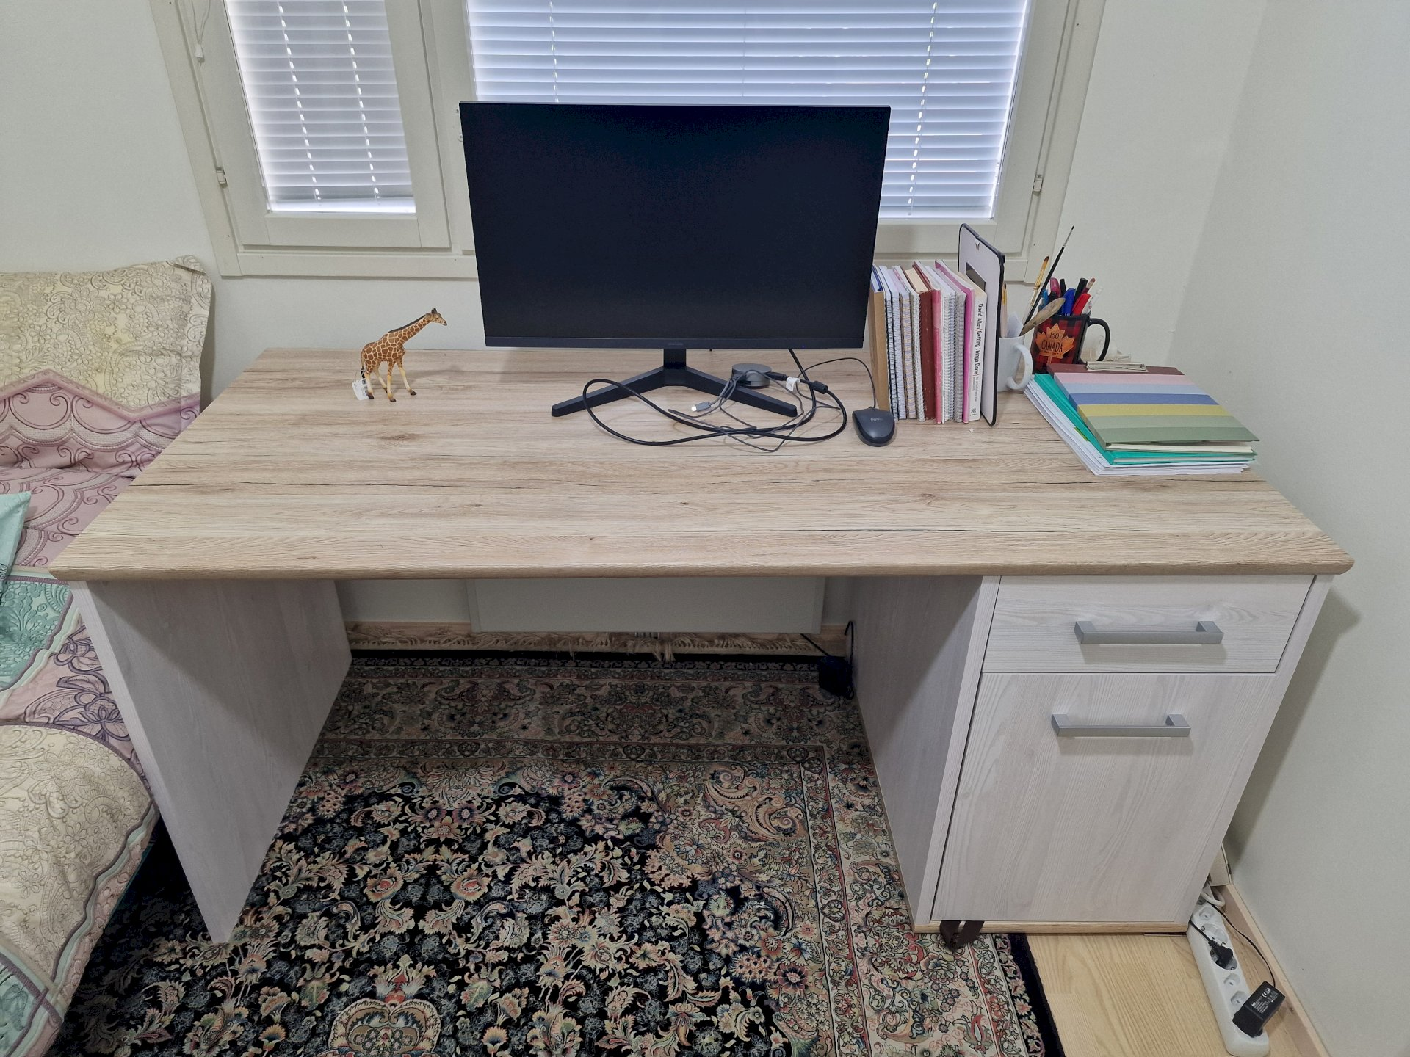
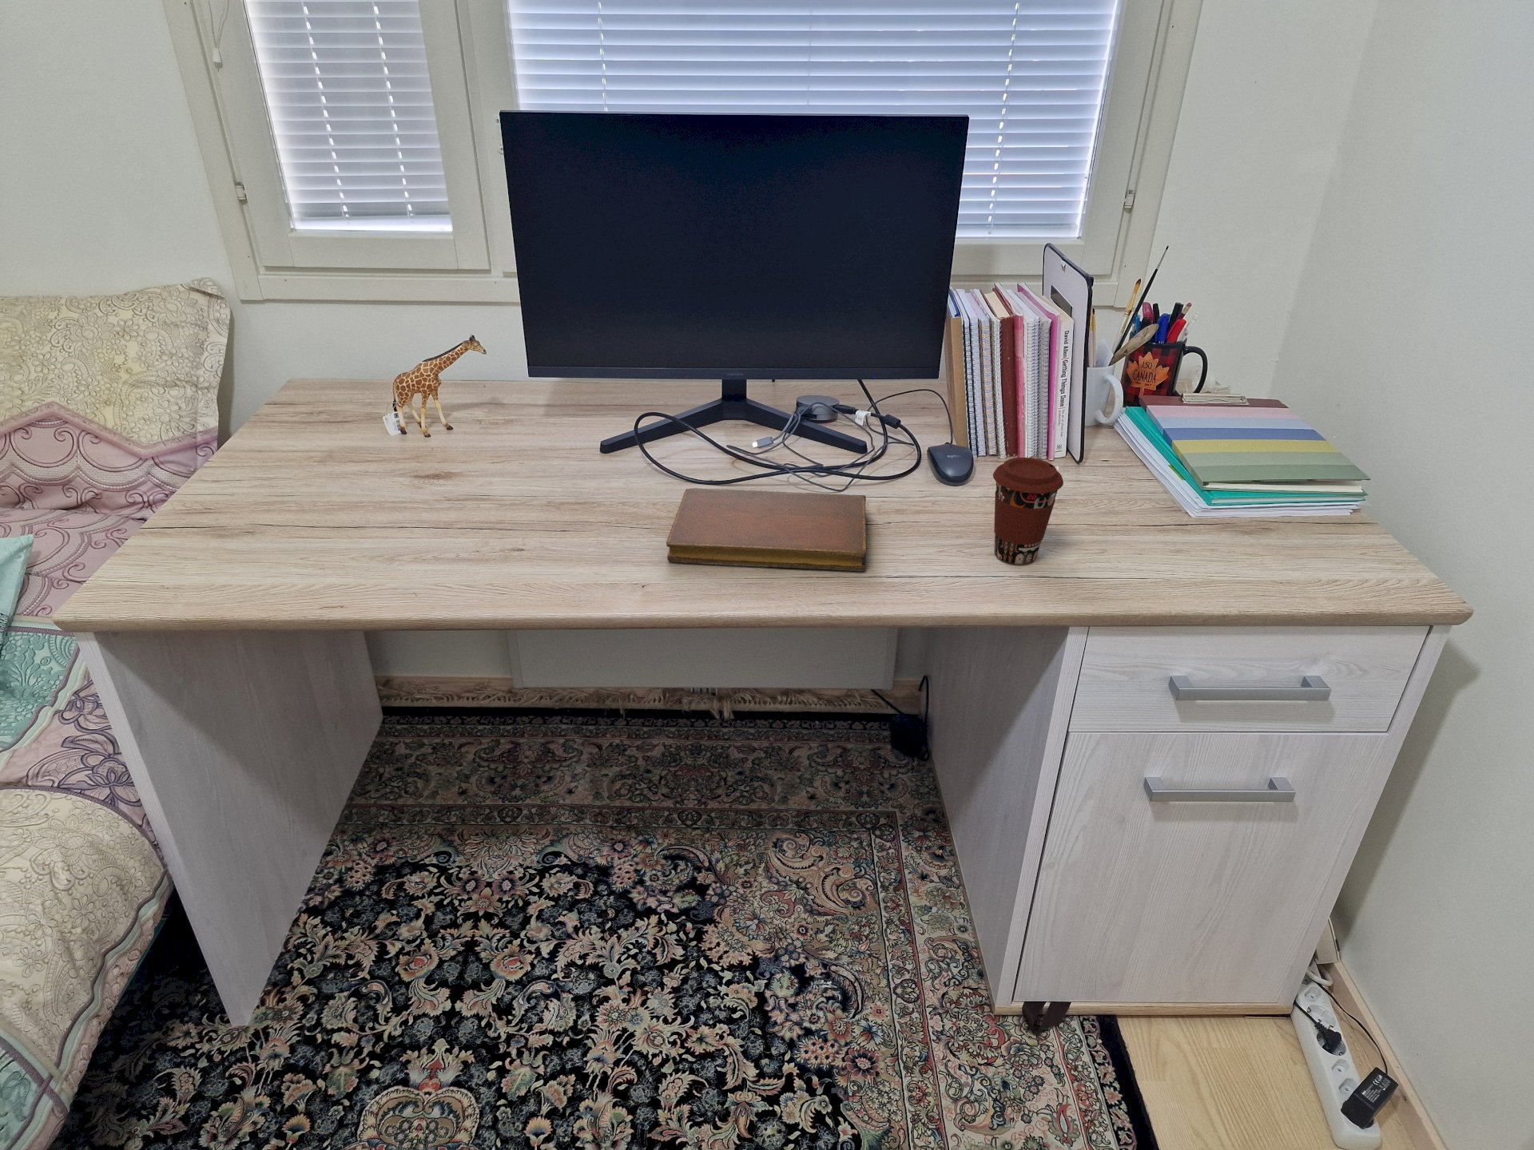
+ coffee cup [993,457,1064,565]
+ notebook [666,487,867,571]
